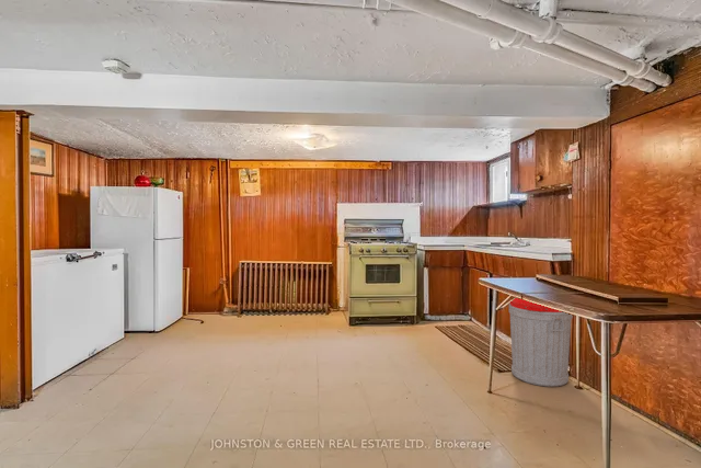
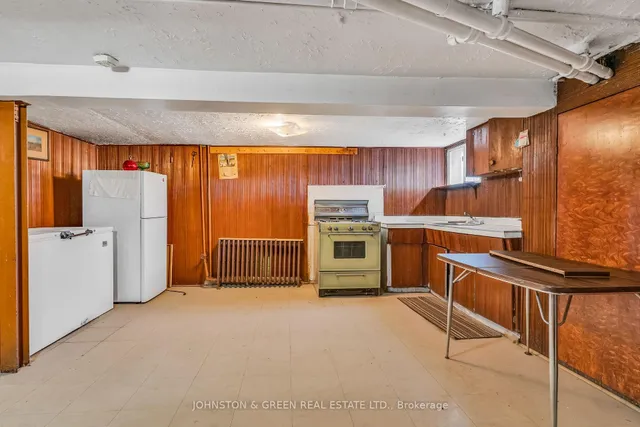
- trash can [508,298,574,388]
